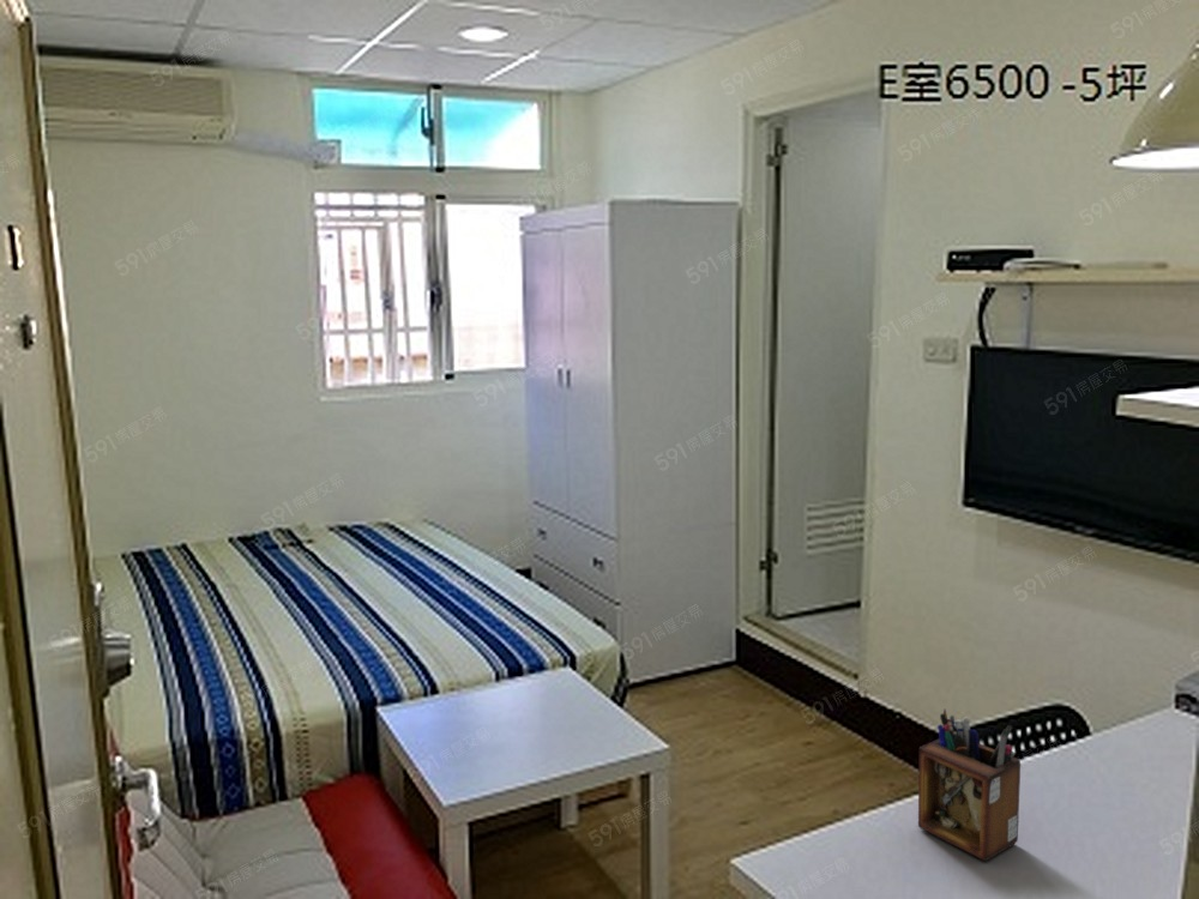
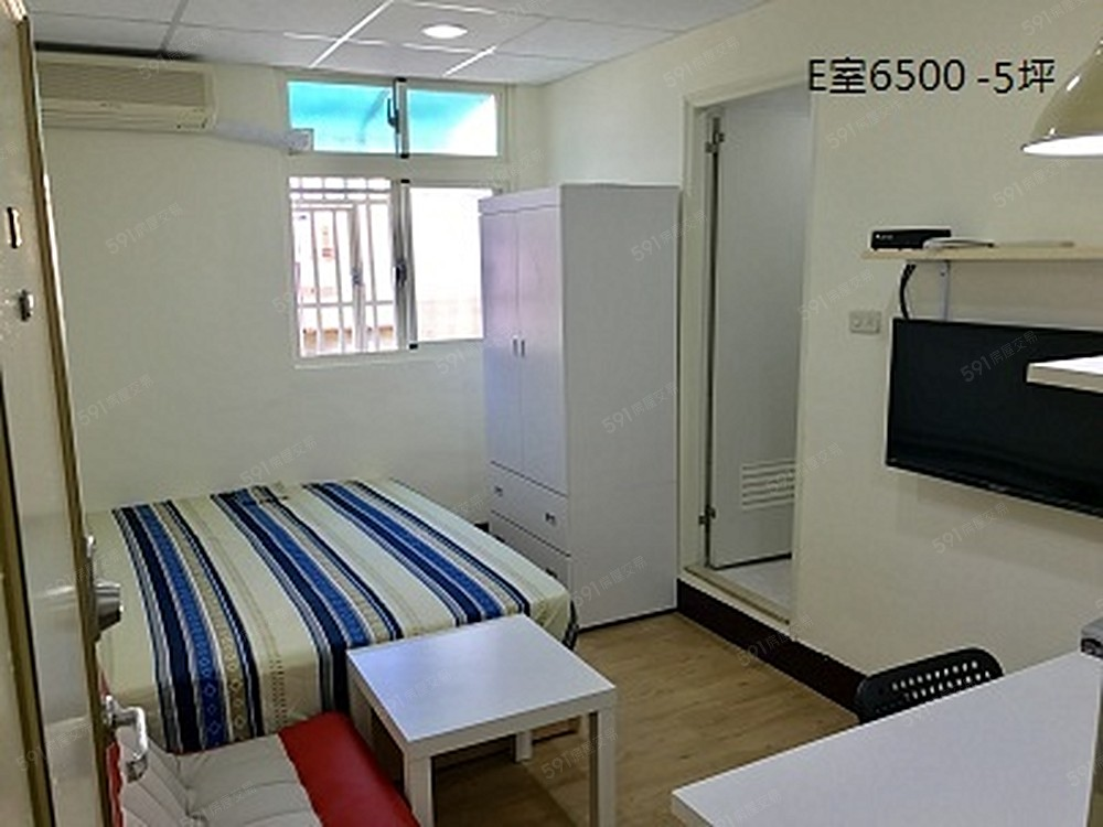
- desk organizer [917,708,1022,862]
